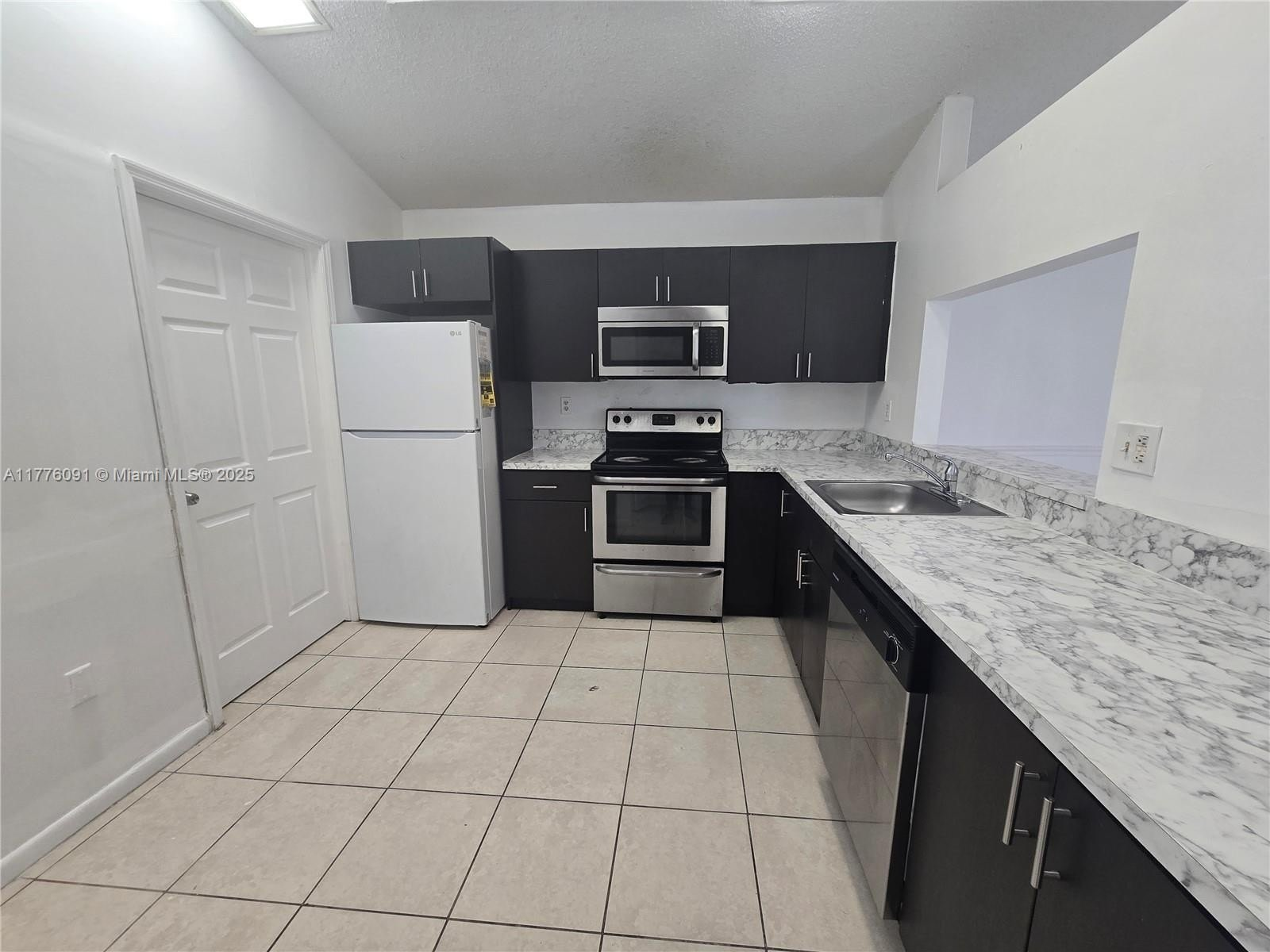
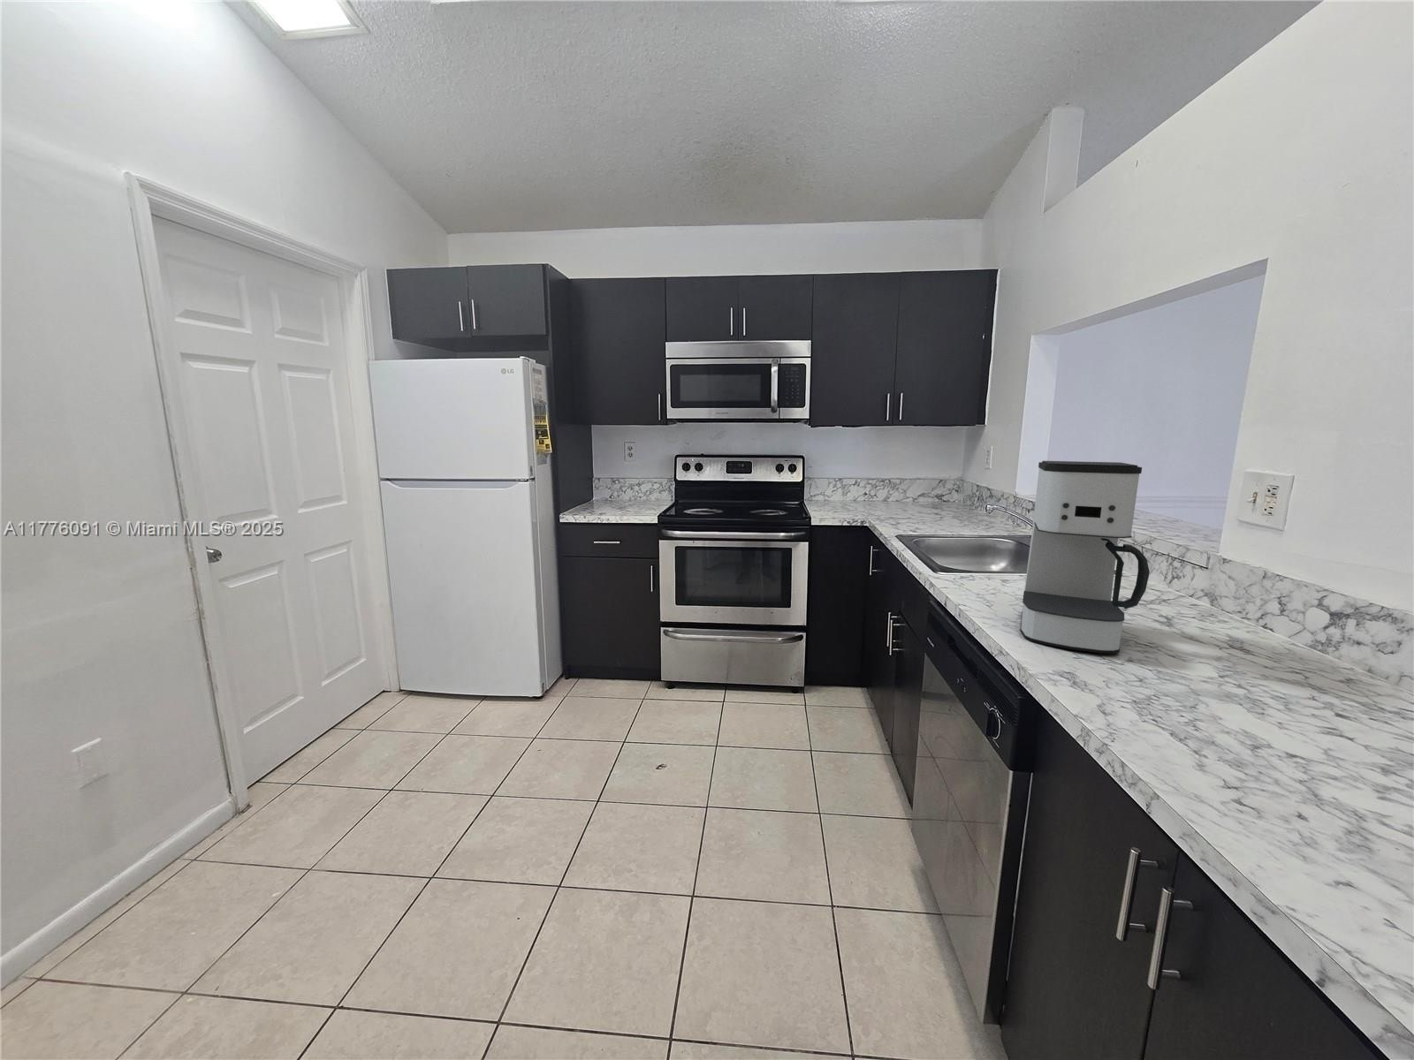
+ coffee maker [1020,460,1150,655]
